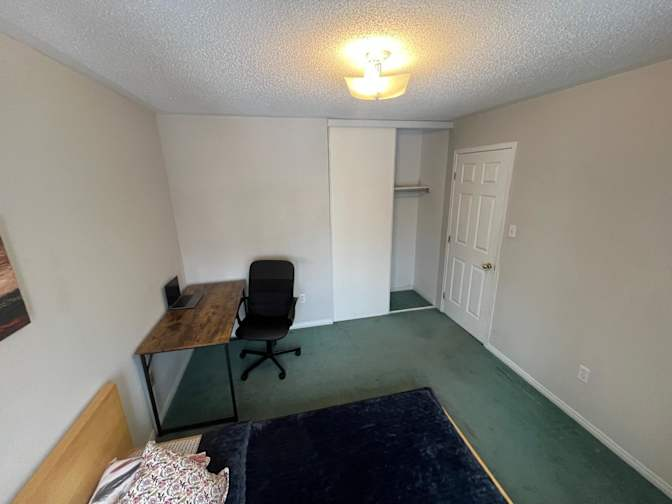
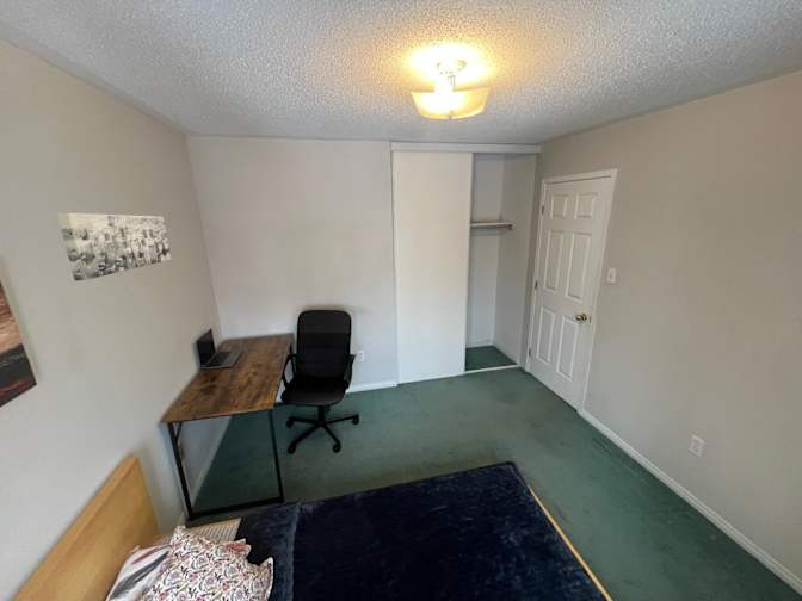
+ wall art [56,212,172,281]
